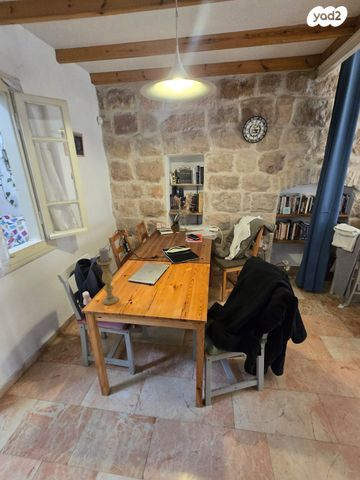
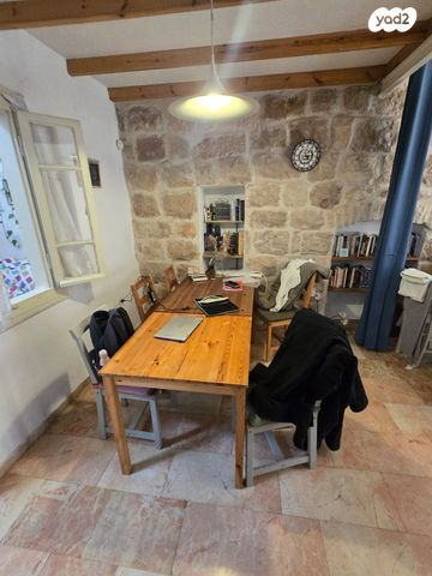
- candle holder [96,247,119,306]
